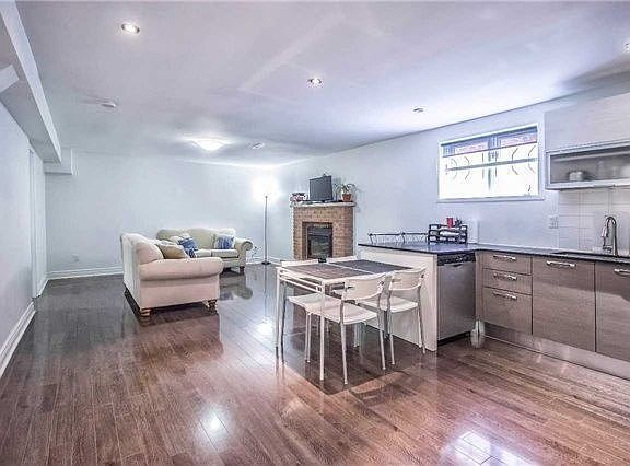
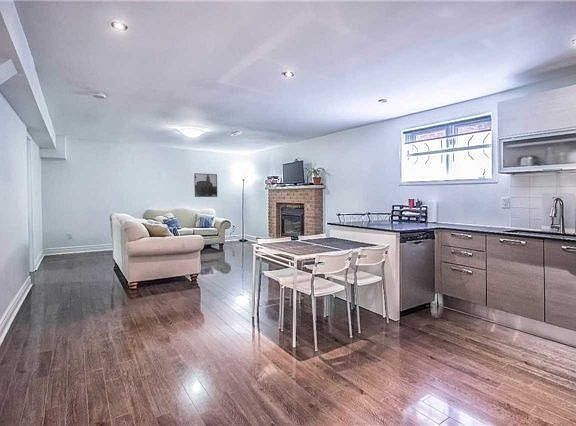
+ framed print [193,172,218,198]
